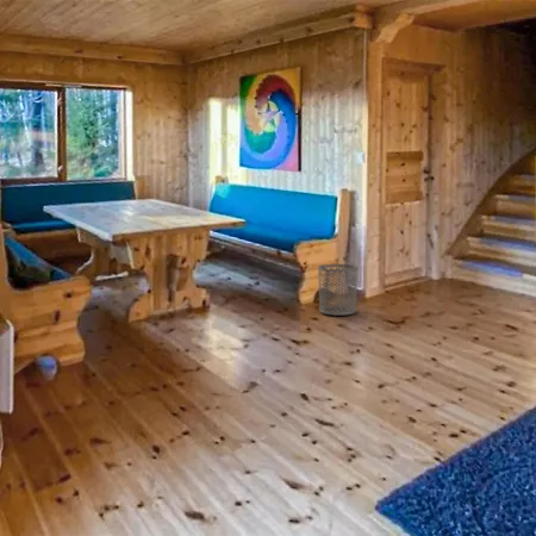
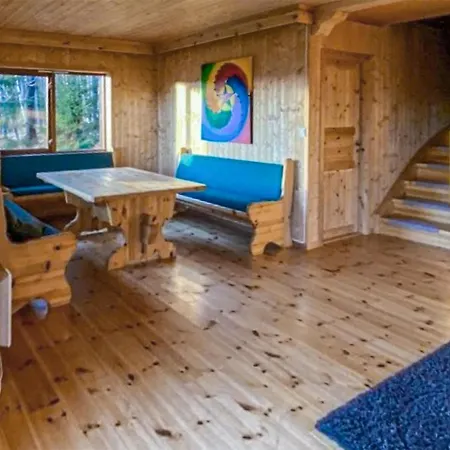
- waste bin [317,263,360,317]
